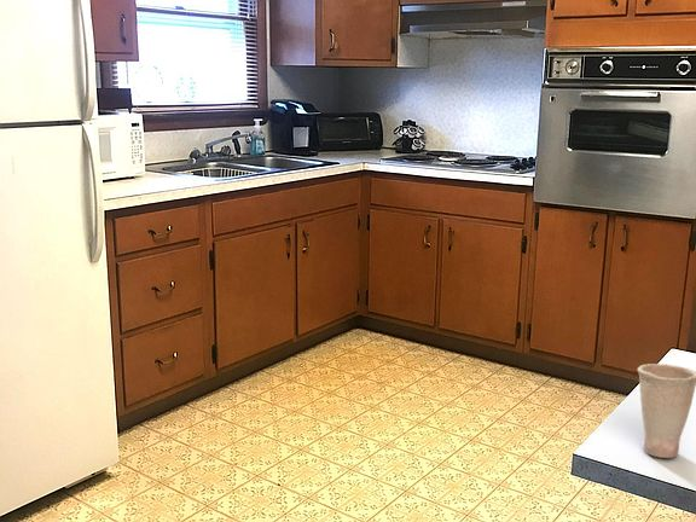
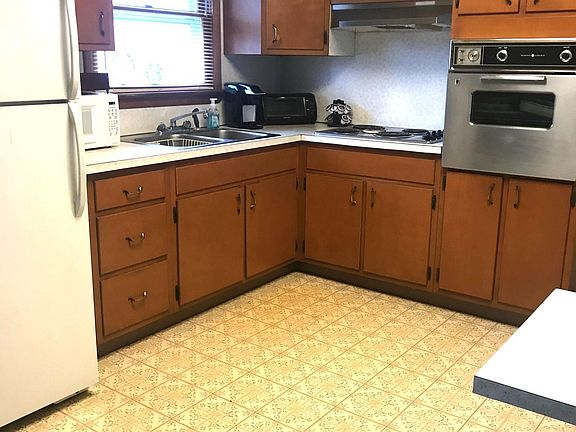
- cup [636,362,696,459]
